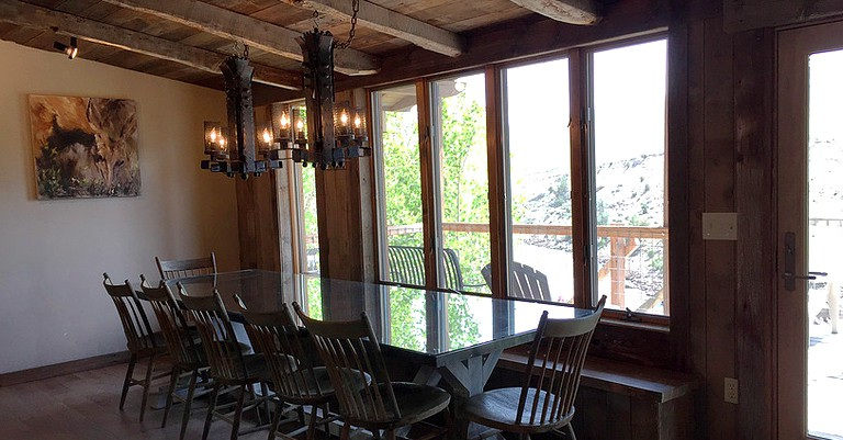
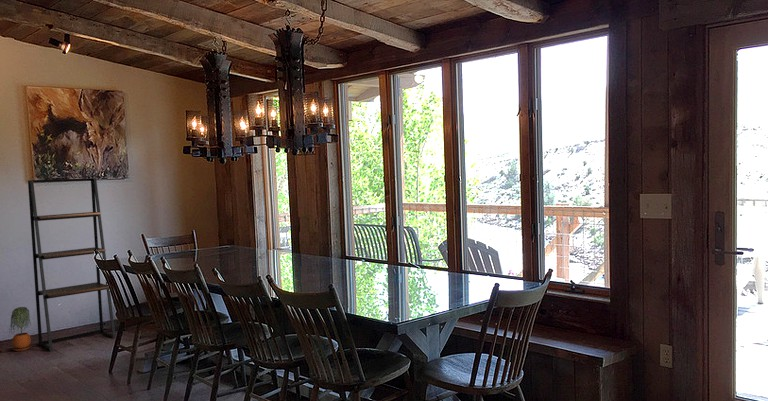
+ shelving unit [27,177,117,353]
+ potted plant [8,306,32,352]
